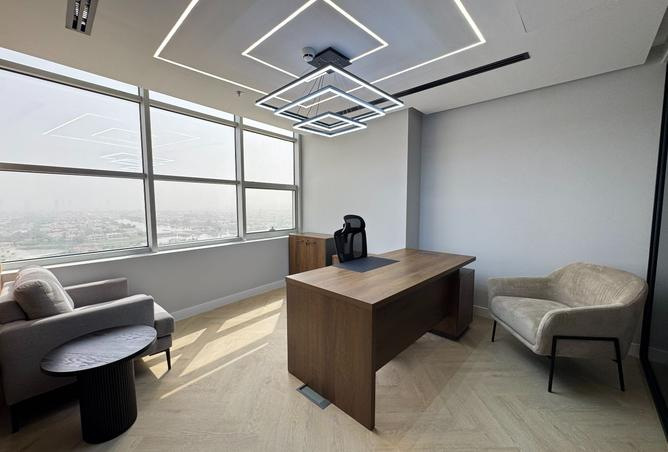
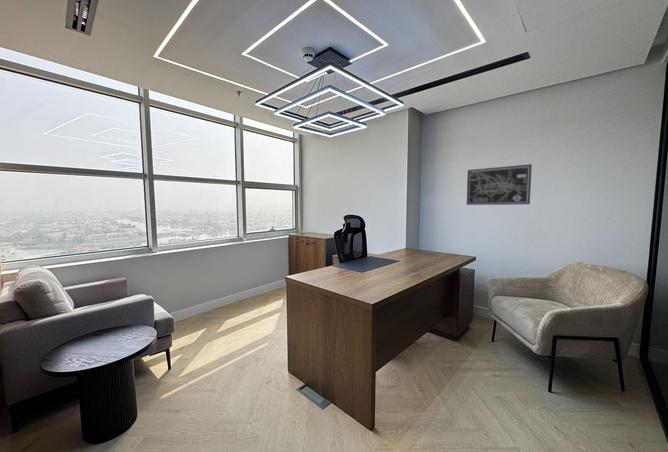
+ wall art [466,163,533,206]
